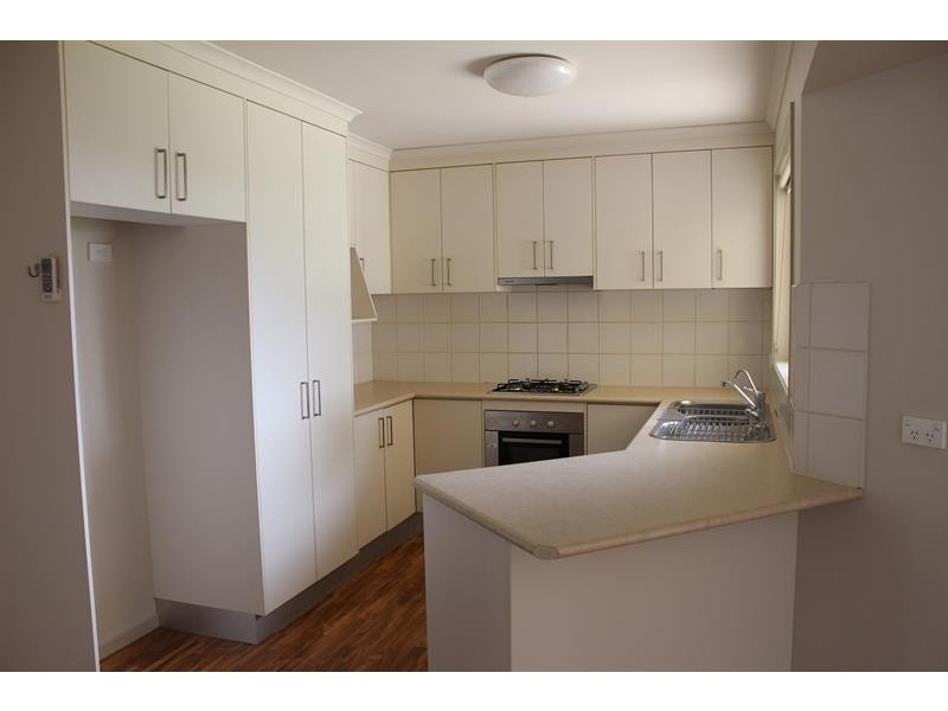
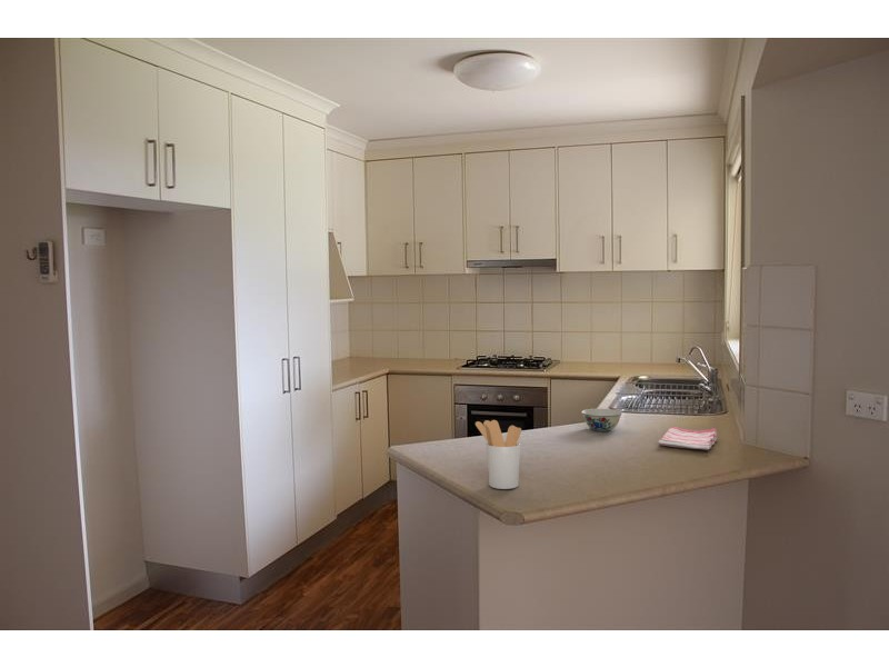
+ dish towel [658,426,718,451]
+ utensil holder [475,419,522,490]
+ chinaware [581,408,623,432]
